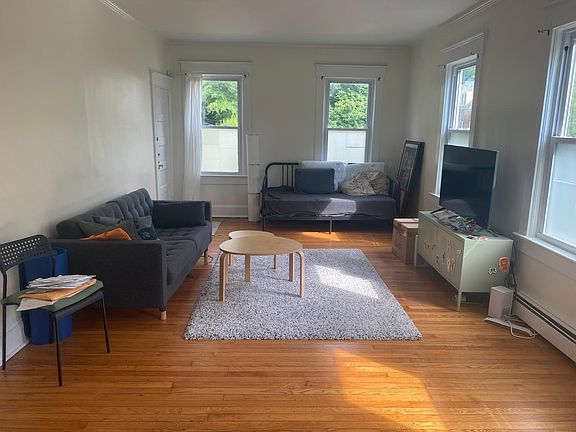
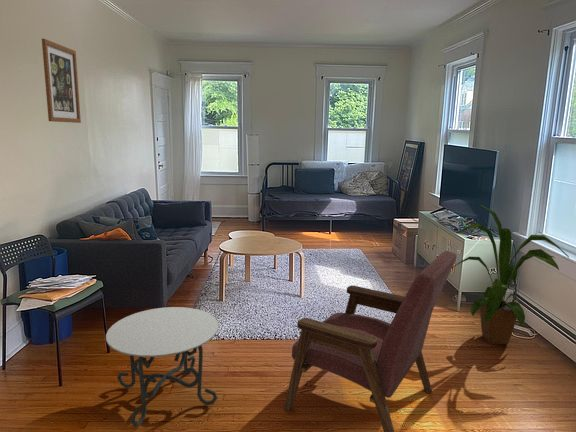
+ armchair [283,250,458,432]
+ wall art [41,38,82,124]
+ side table [105,306,220,428]
+ house plant [452,203,570,345]
